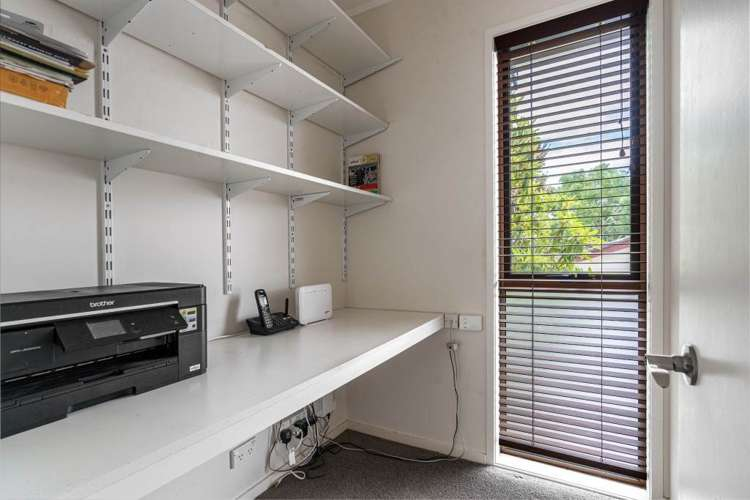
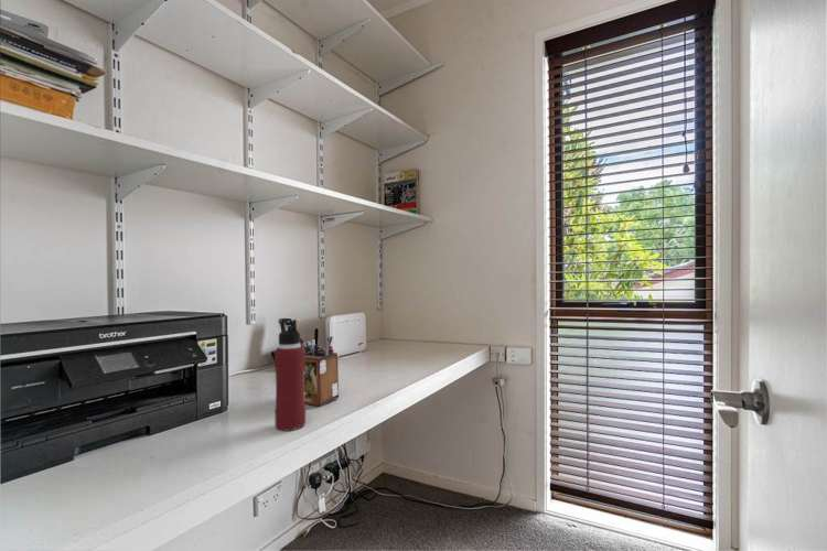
+ desk organizer [300,335,340,408]
+ water bottle [273,317,307,432]
